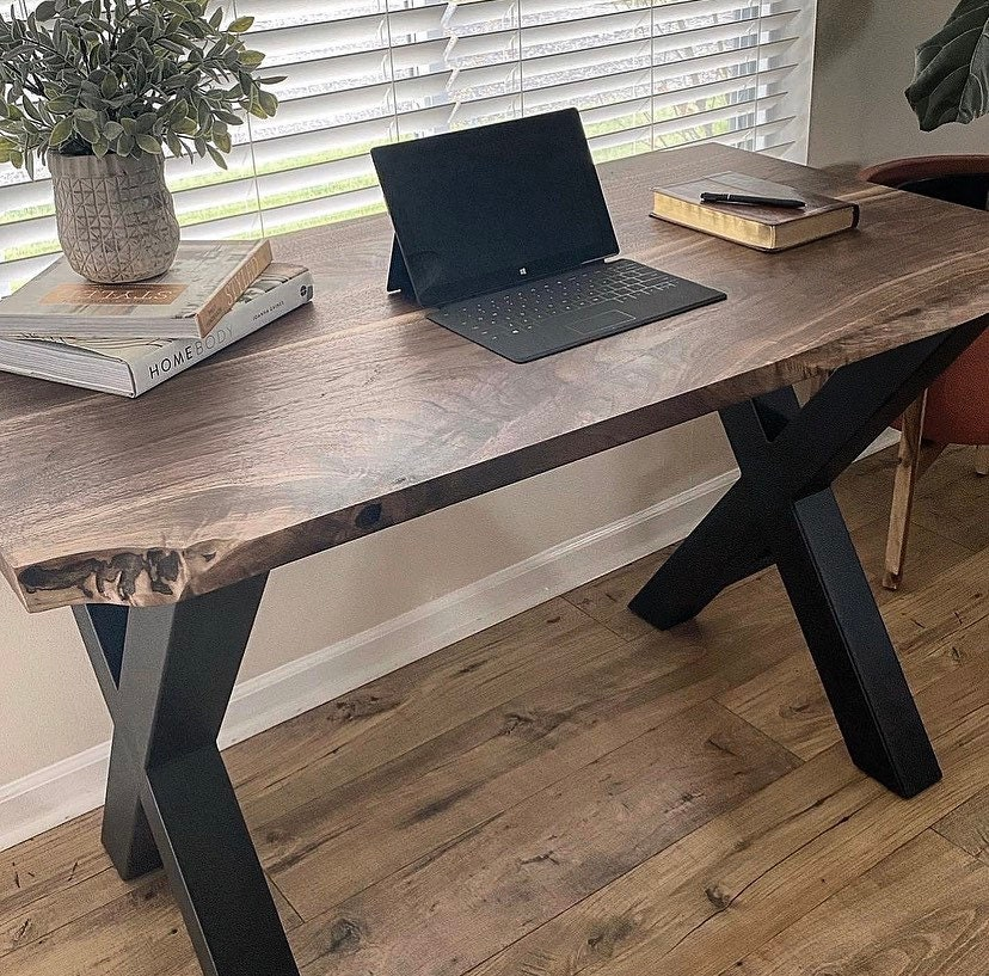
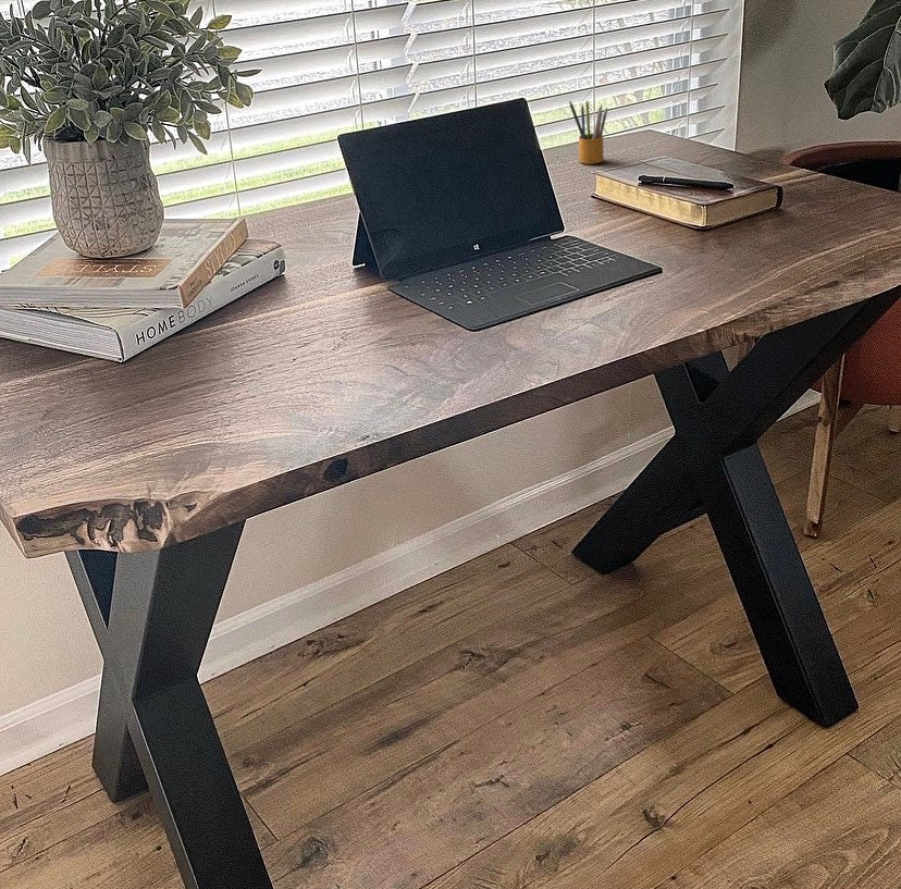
+ pencil box [568,99,609,165]
